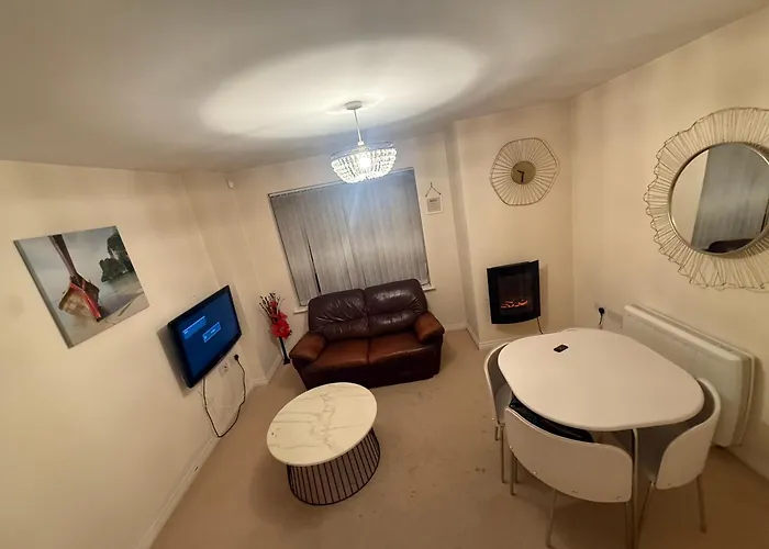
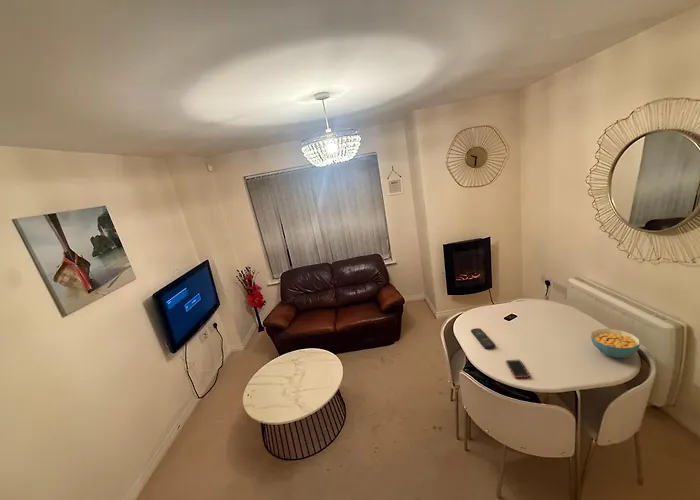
+ remote control [470,327,496,349]
+ cell phone [505,359,531,379]
+ cereal bowl [590,328,641,359]
